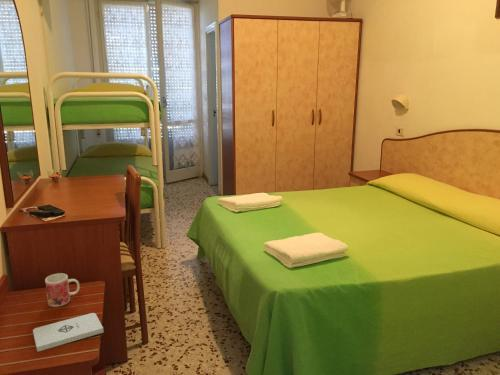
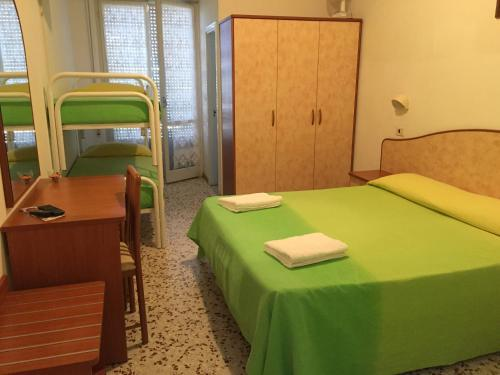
- notepad [32,312,105,353]
- mug [44,272,81,308]
